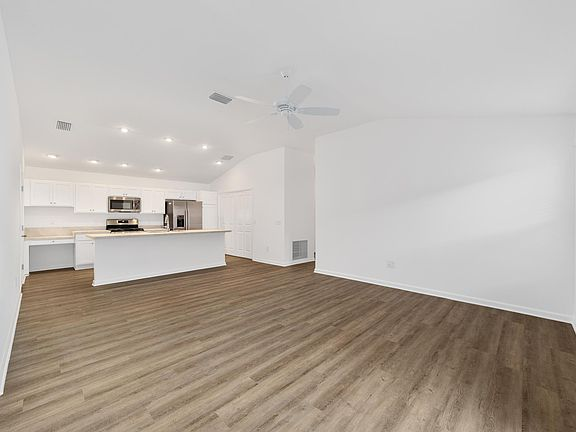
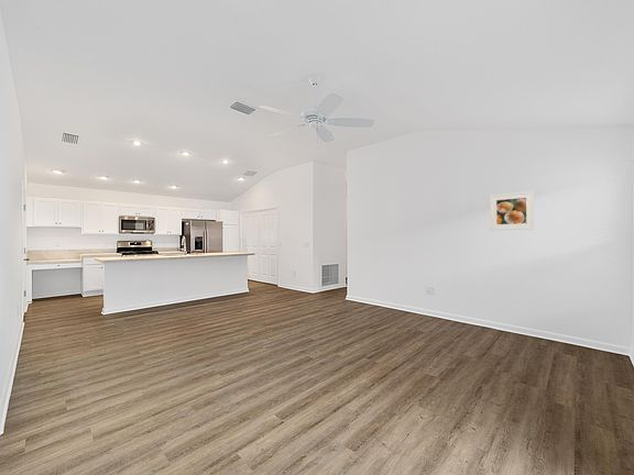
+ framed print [489,190,535,231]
